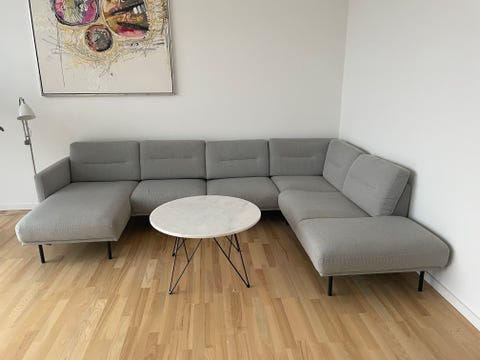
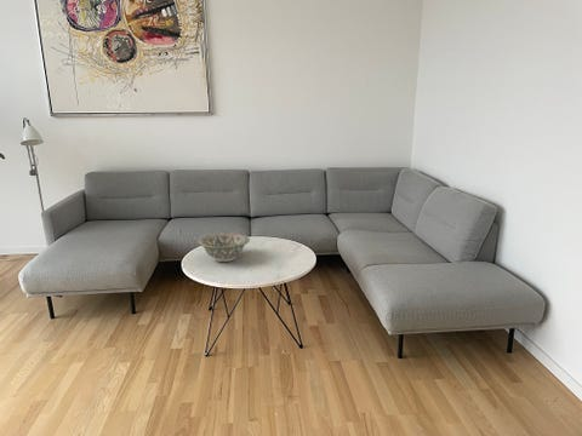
+ decorative bowl [198,233,251,263]
